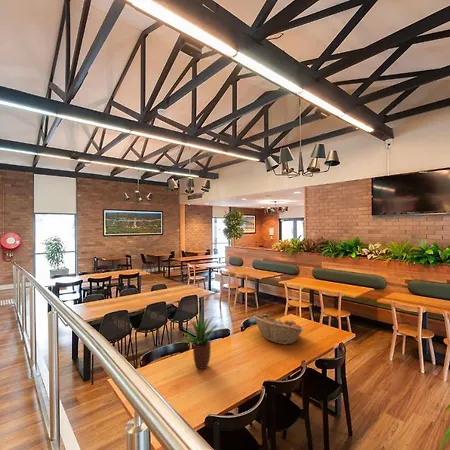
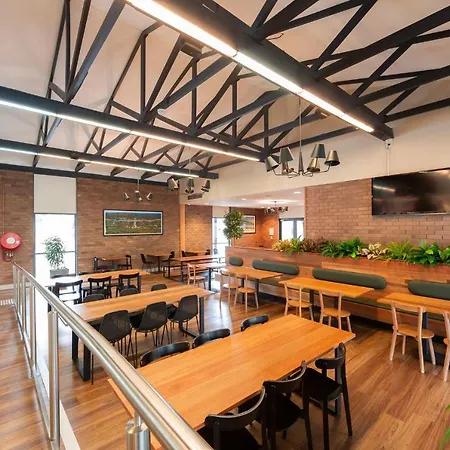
- potted plant [177,309,218,370]
- fruit basket [252,314,304,346]
